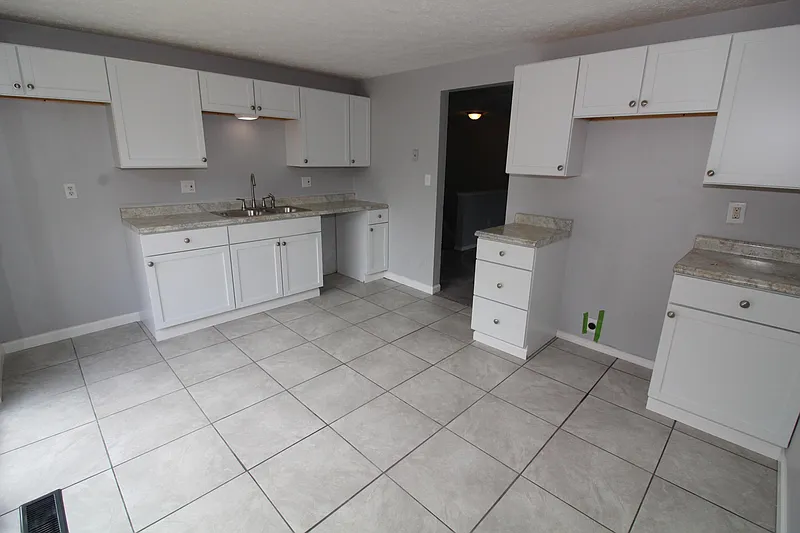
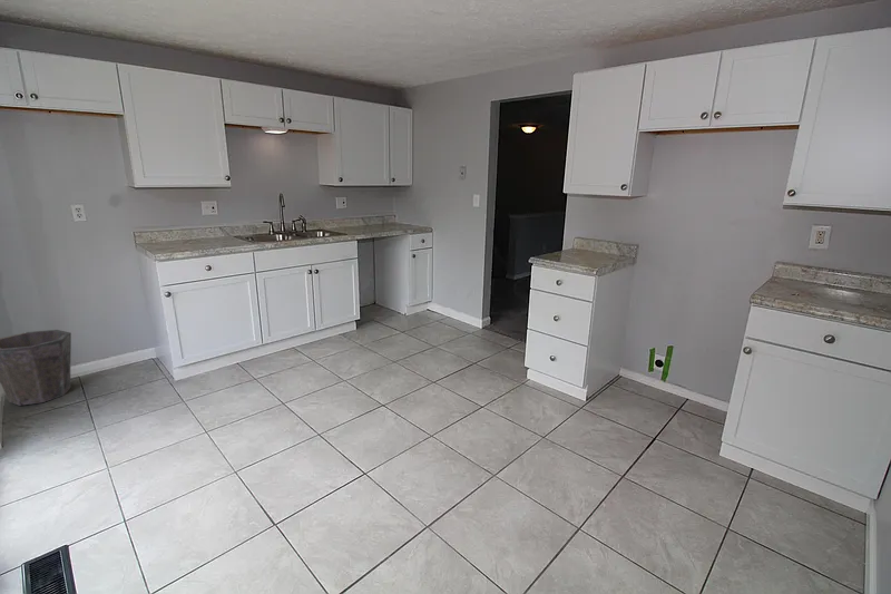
+ waste bin [0,329,72,407]
